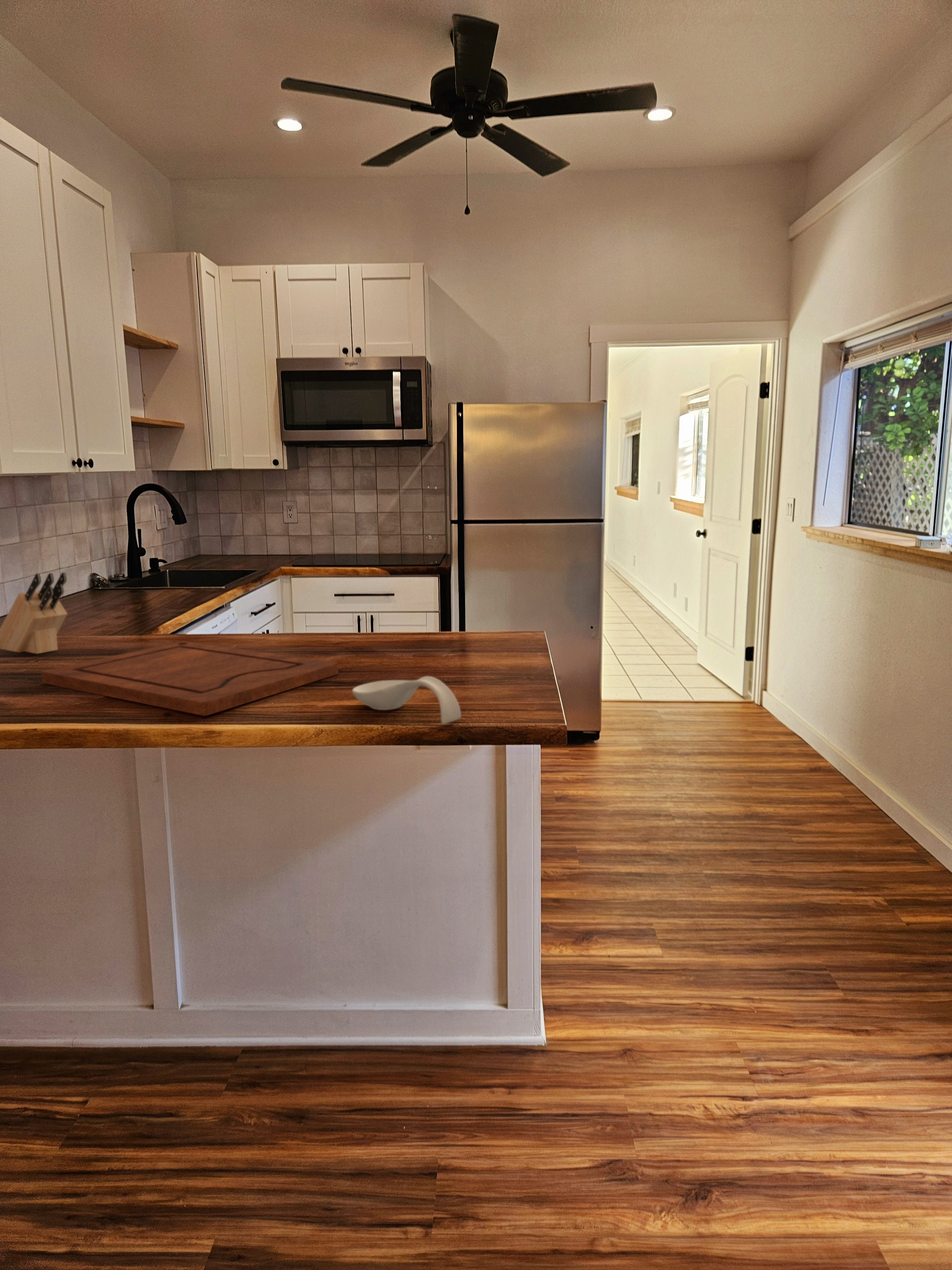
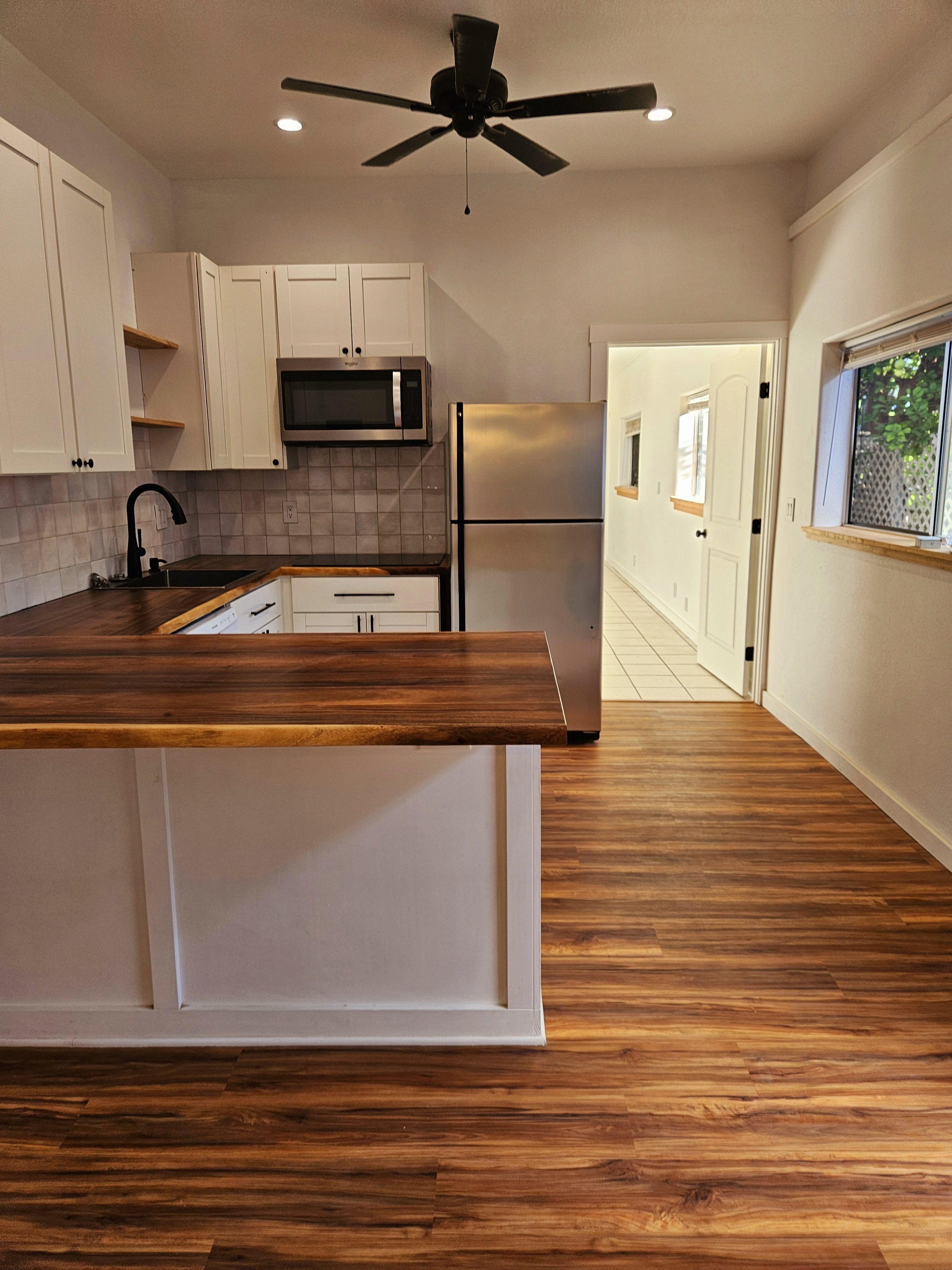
- cutting board [41,641,338,716]
- spoon rest [352,676,461,724]
- knife block [0,572,68,654]
